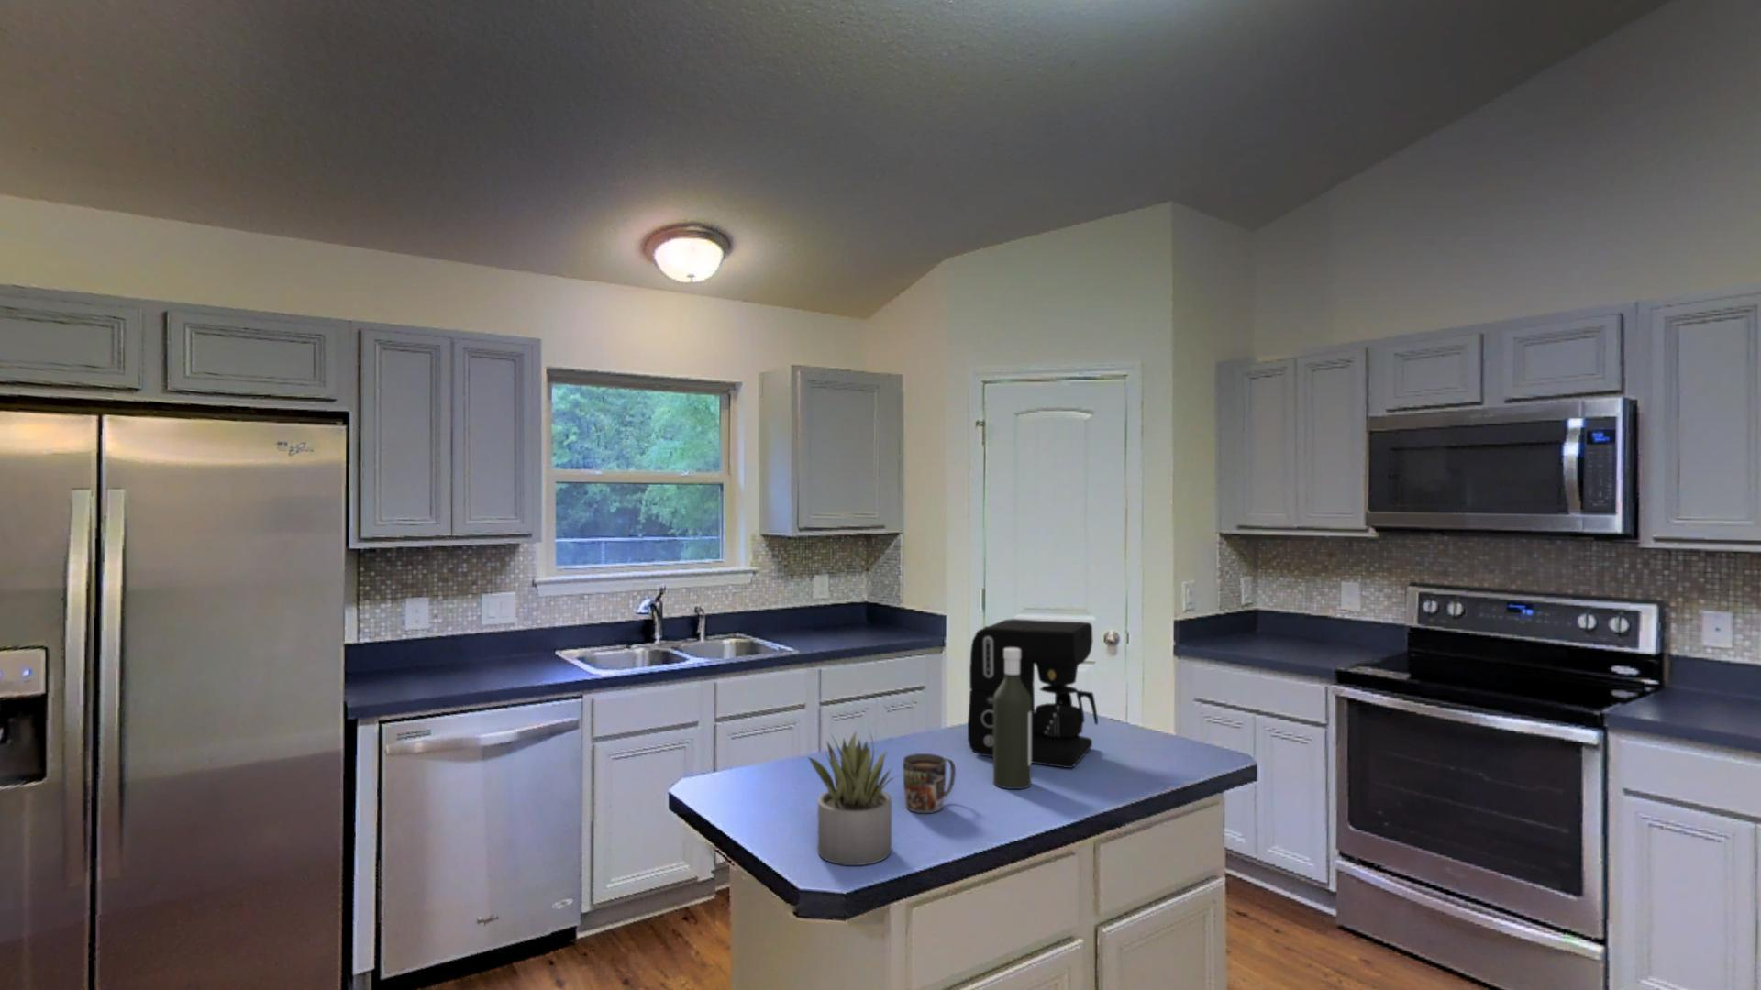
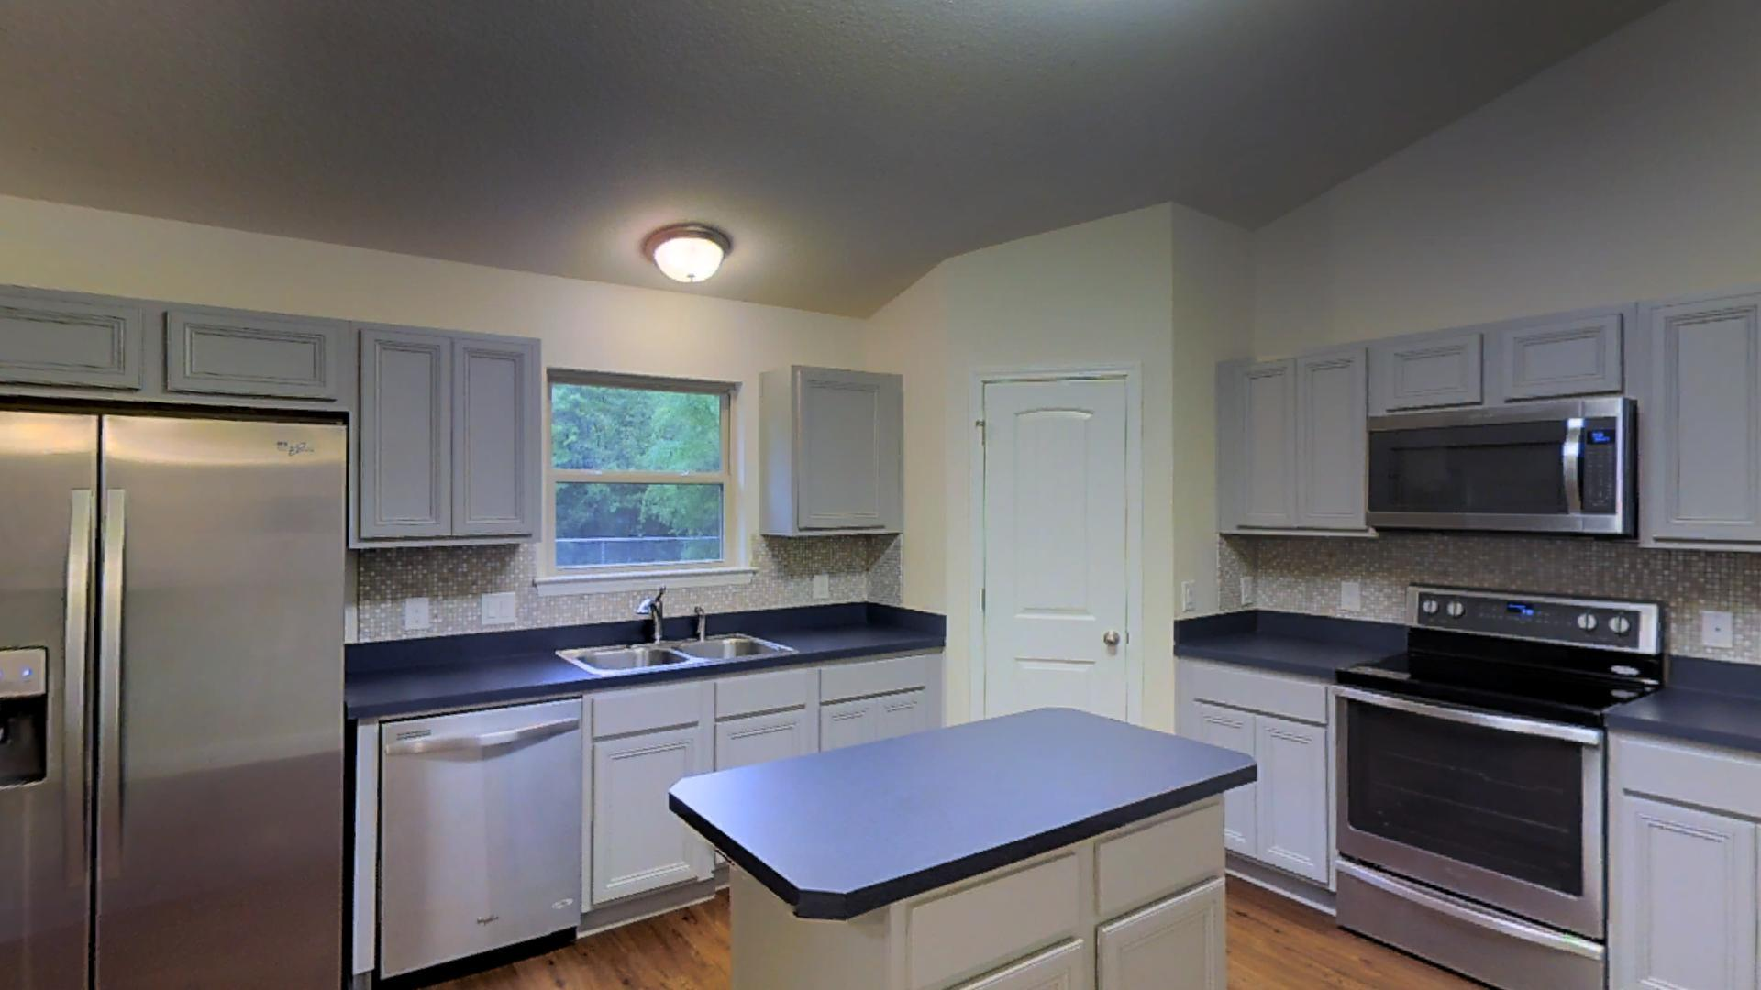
- bottle [993,648,1032,791]
- mug [901,753,957,814]
- succulent plant [807,730,900,867]
- coffee maker [966,618,1098,769]
